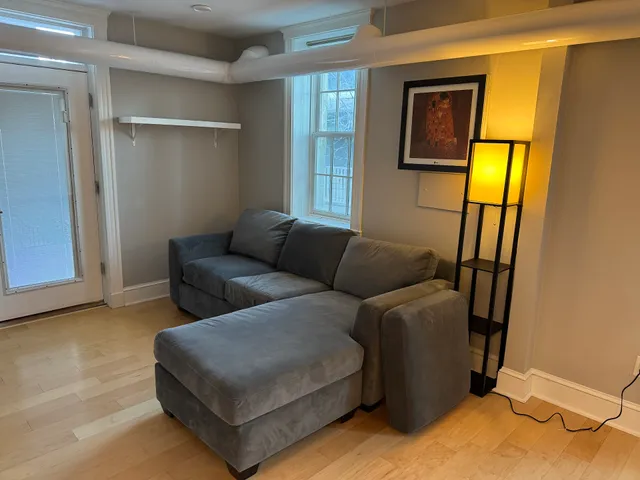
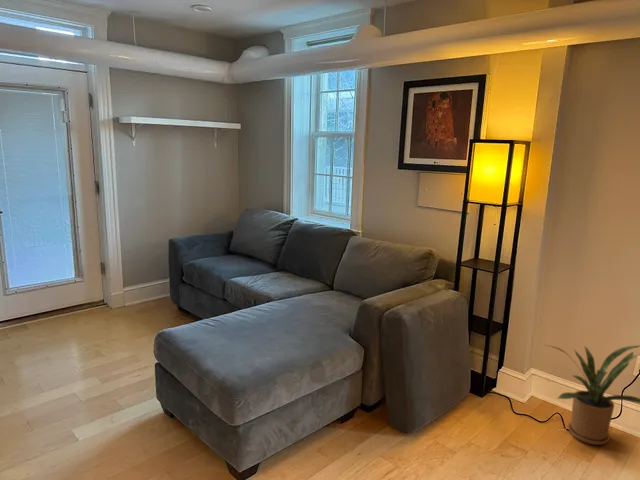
+ house plant [545,344,640,446]
